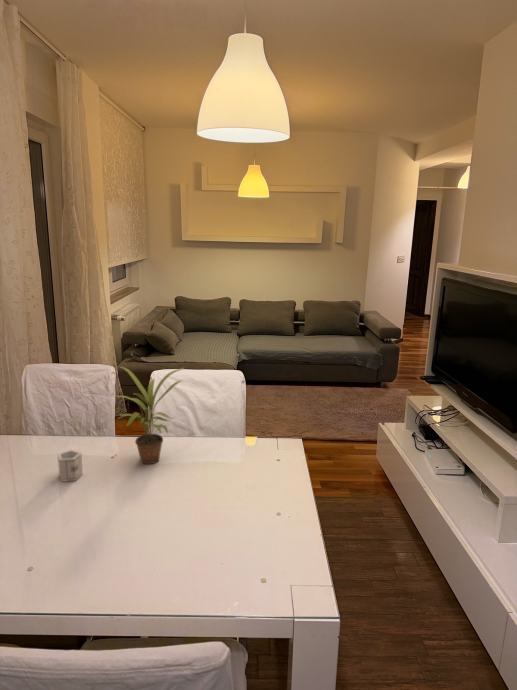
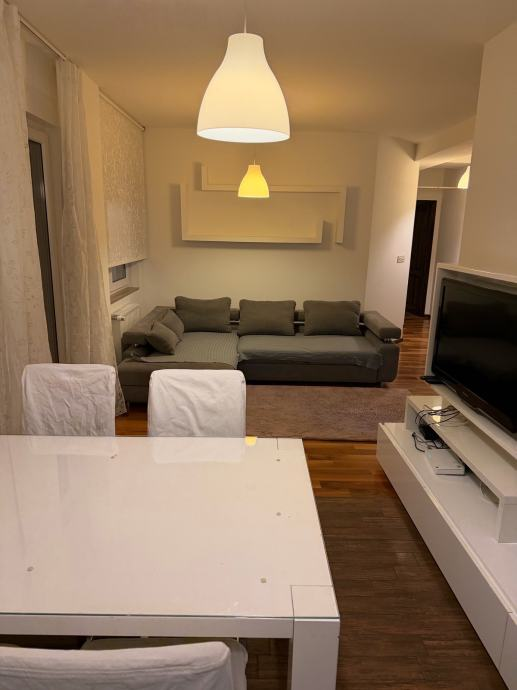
- cup [57,449,84,483]
- potted plant [115,366,185,465]
